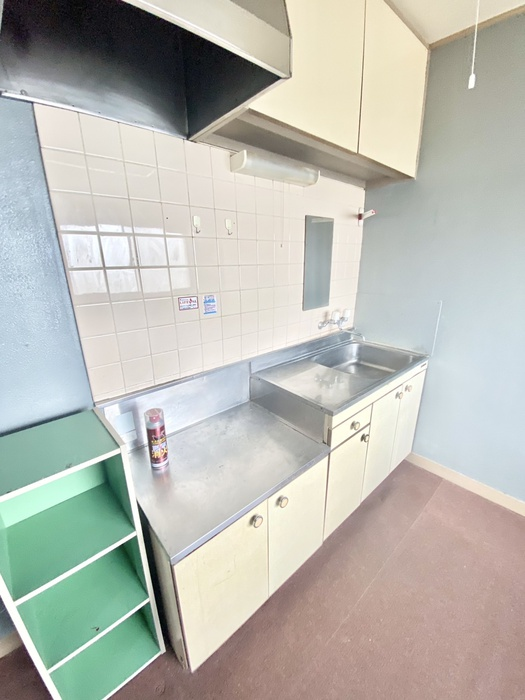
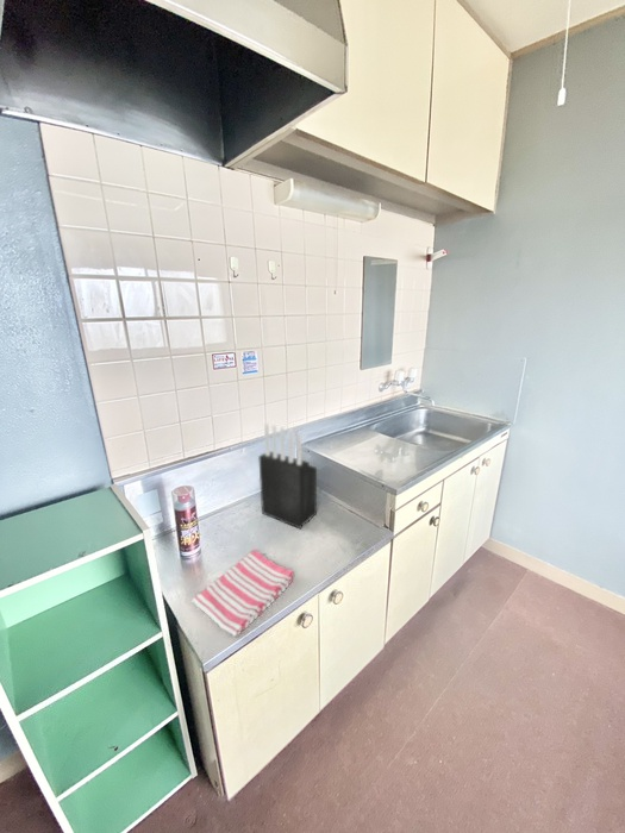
+ knife block [257,422,318,531]
+ dish towel [190,549,295,638]
